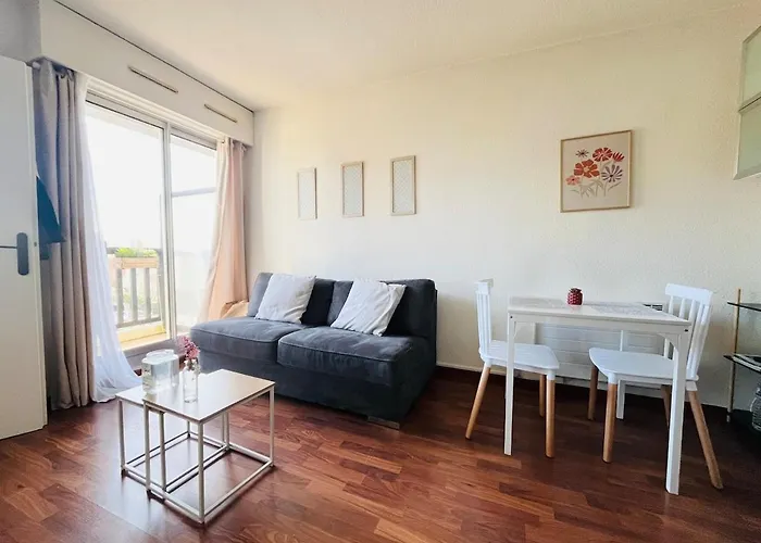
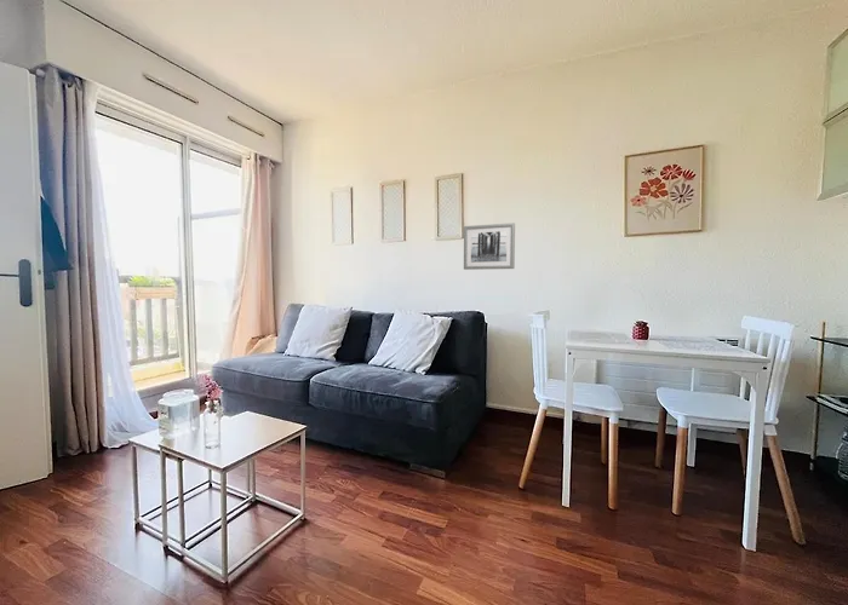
+ wall art [463,221,516,271]
